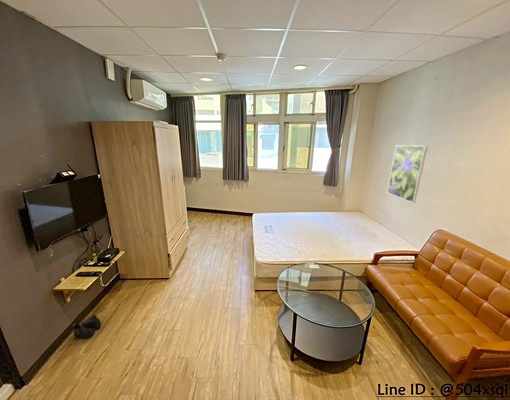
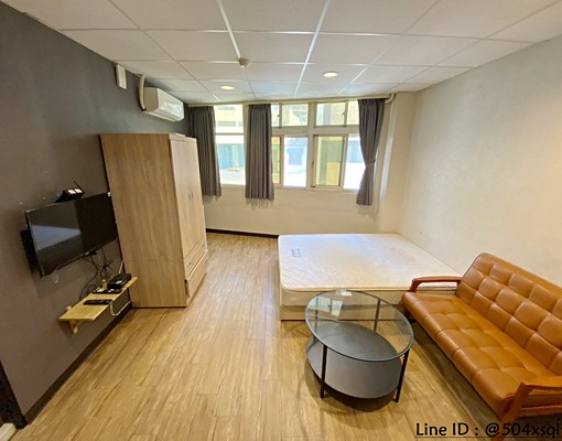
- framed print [386,144,429,204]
- boots [72,314,102,339]
